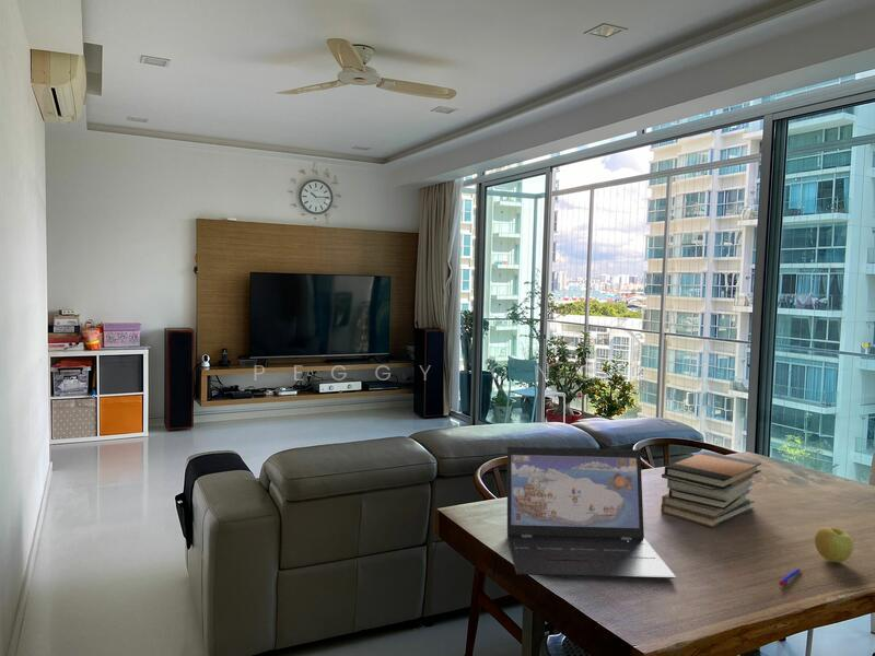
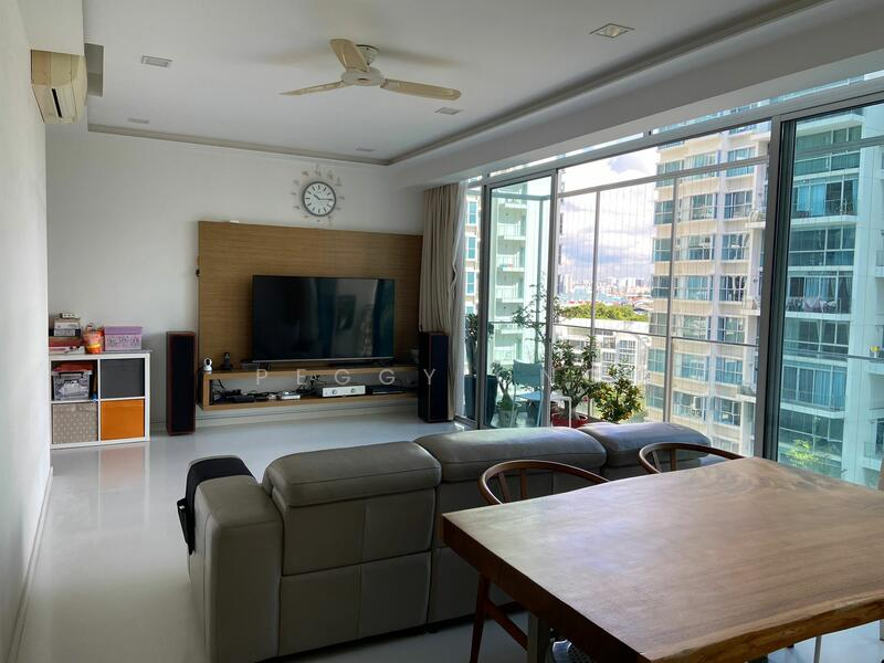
- pen [778,567,802,587]
- laptop [506,446,677,579]
- apple [814,526,854,563]
- book stack [660,452,762,528]
